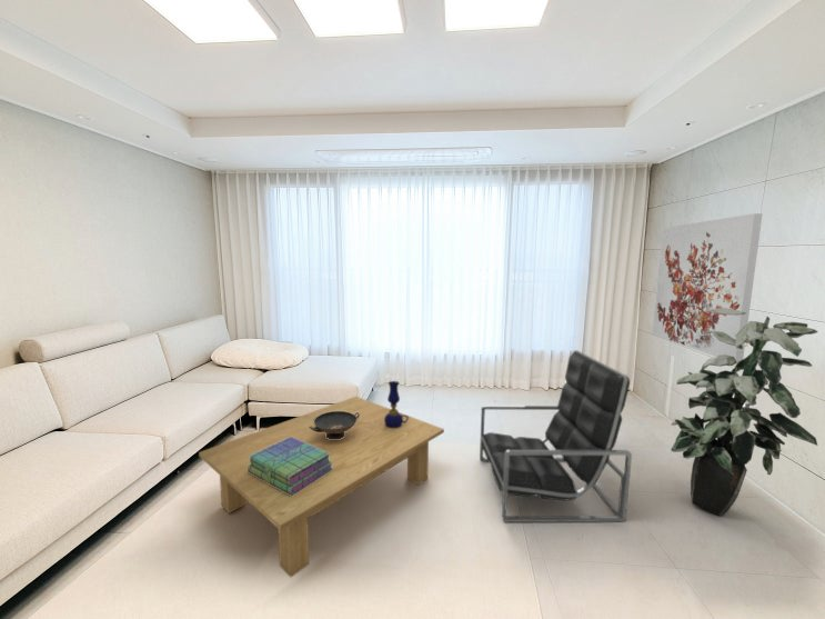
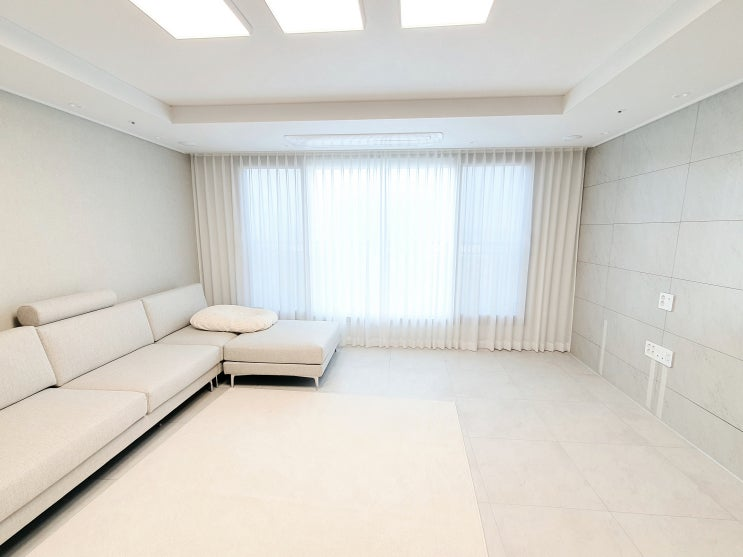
- coffee table [198,396,445,578]
- oil lamp [384,380,409,428]
- wall art [652,212,763,363]
- stack of books [248,437,333,496]
- indoor plant [670,308,818,517]
- decorative bowl [310,411,360,439]
- lounge chair [479,349,633,523]
